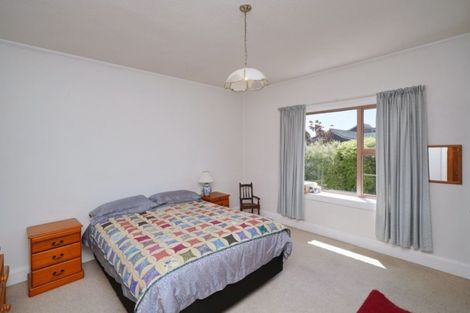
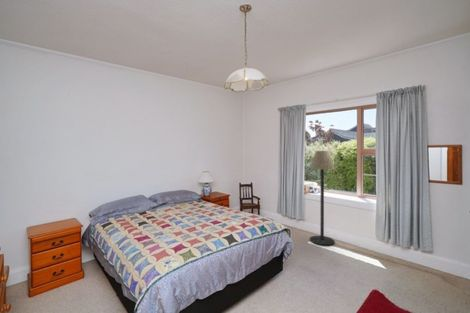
+ floor lamp [309,150,336,246]
